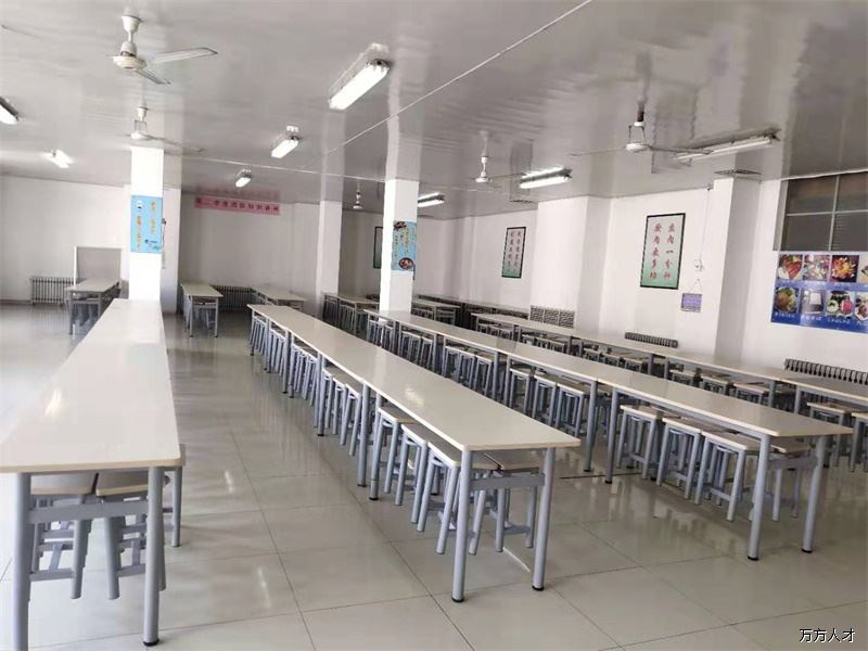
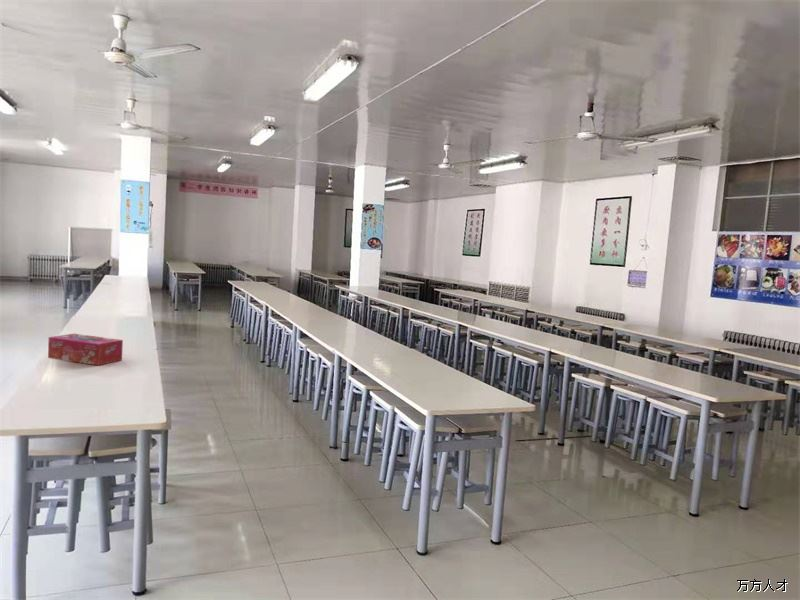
+ tissue box [47,333,124,366]
